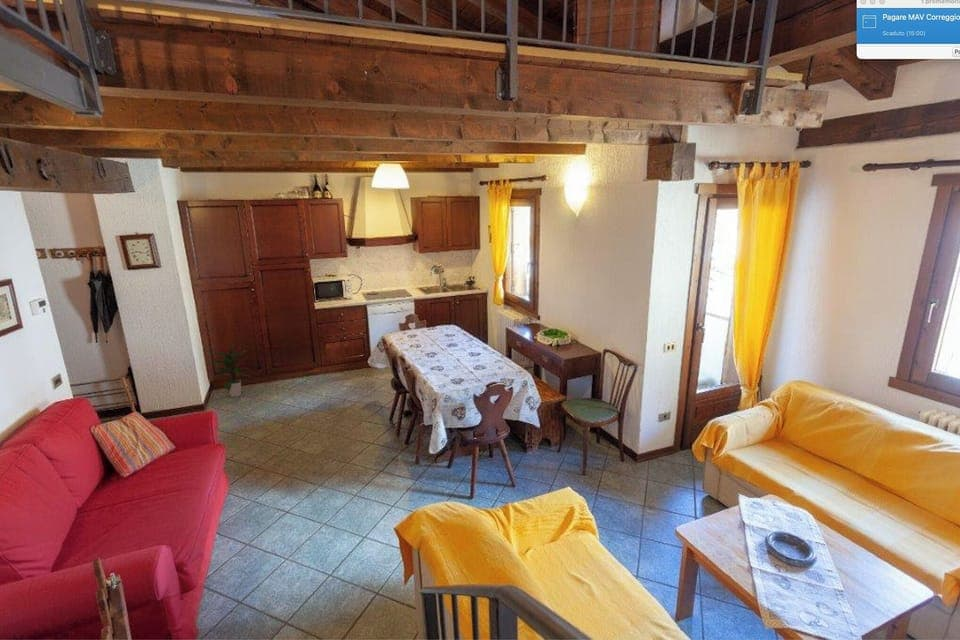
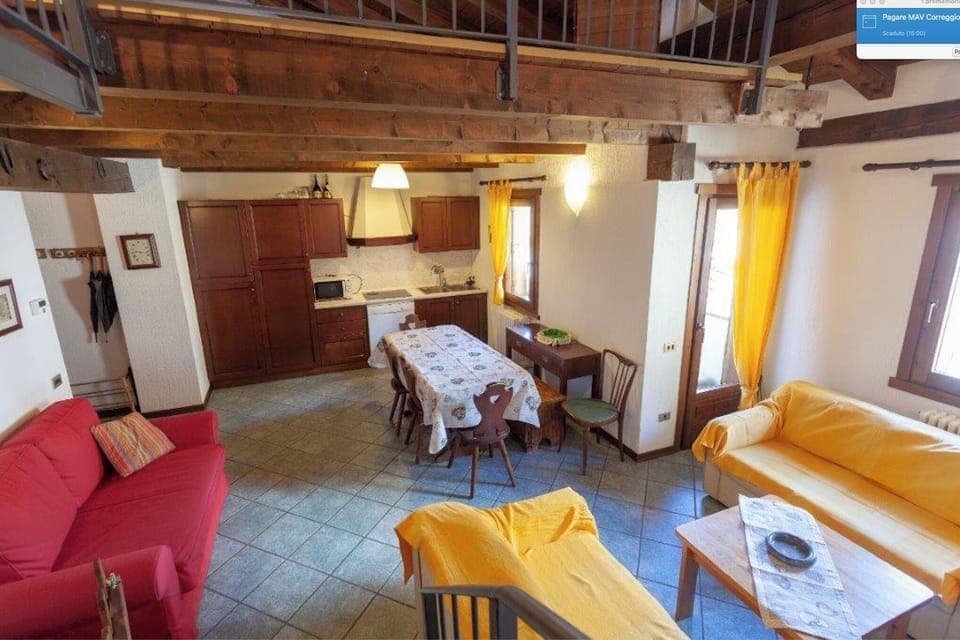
- indoor plant [207,343,255,398]
